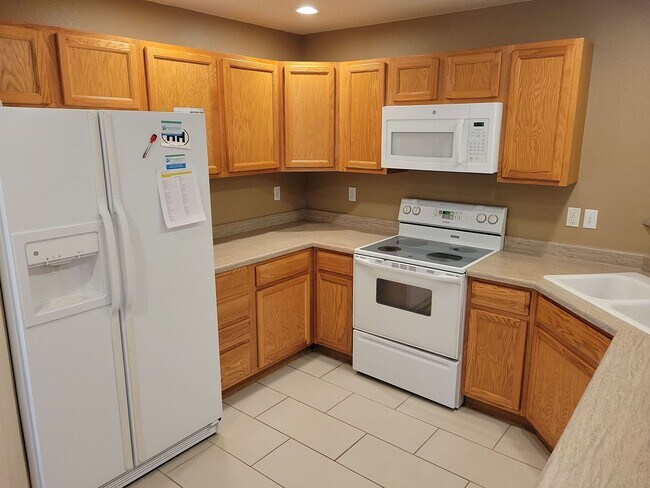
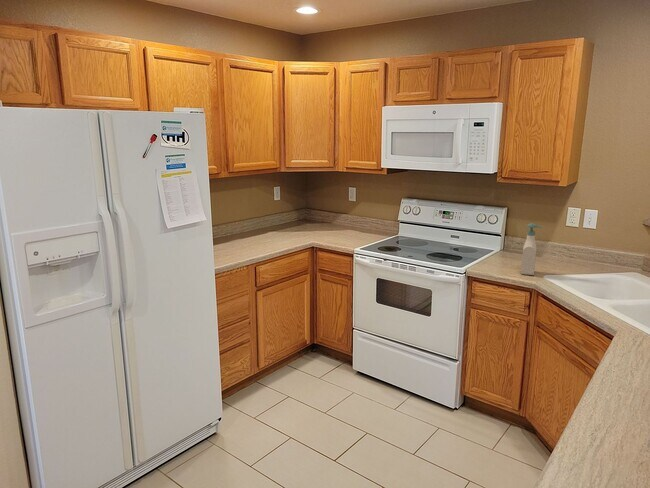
+ soap bottle [520,222,543,276]
